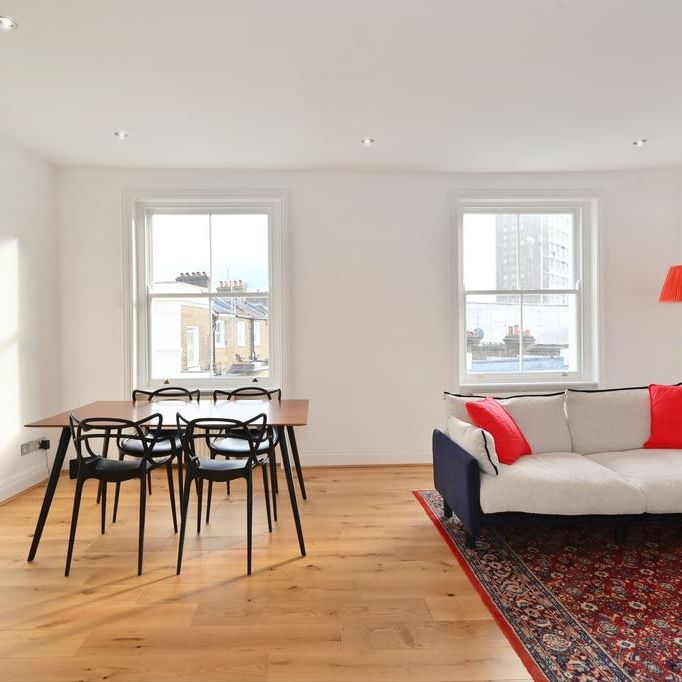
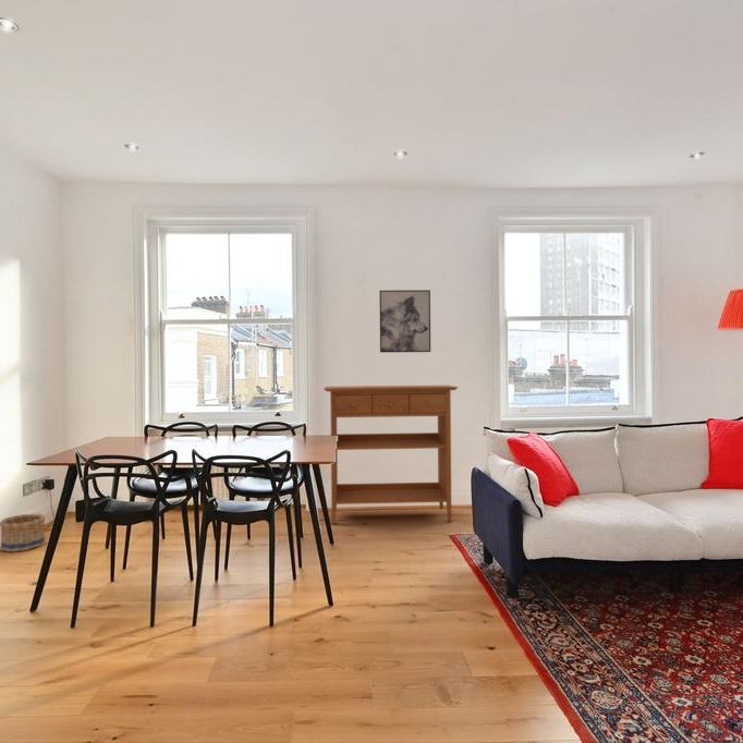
+ console table [322,385,460,525]
+ wall art [378,289,431,353]
+ basket [0,513,46,553]
